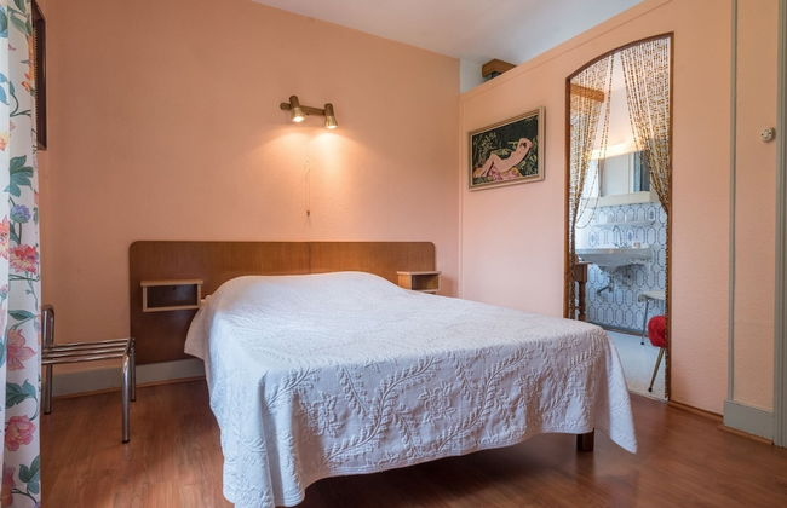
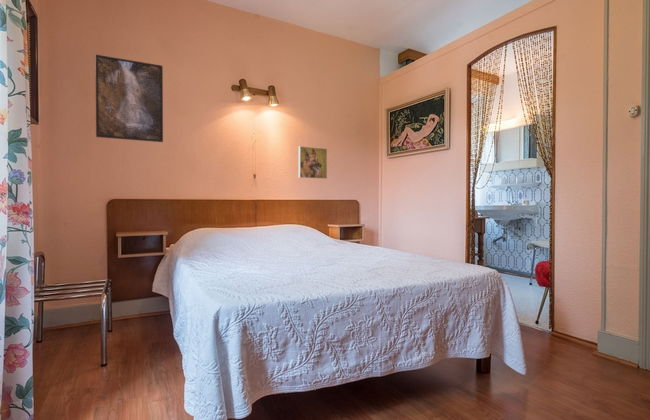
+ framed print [297,145,328,180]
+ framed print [94,53,164,143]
